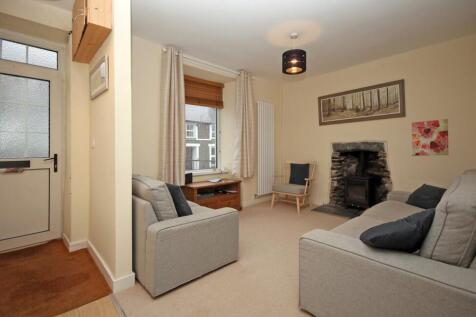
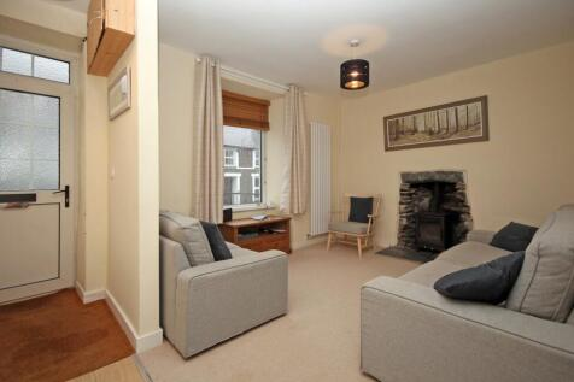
- wall art [411,118,450,157]
